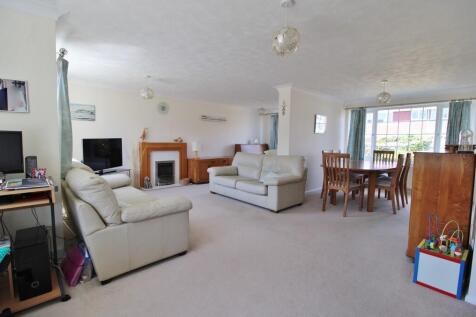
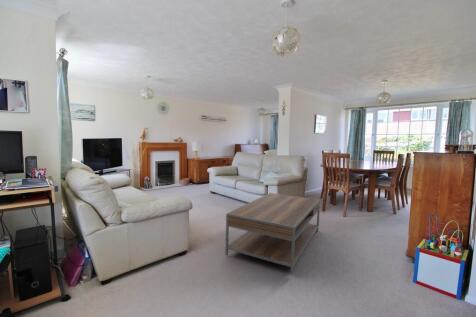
+ coffee table [224,192,322,276]
